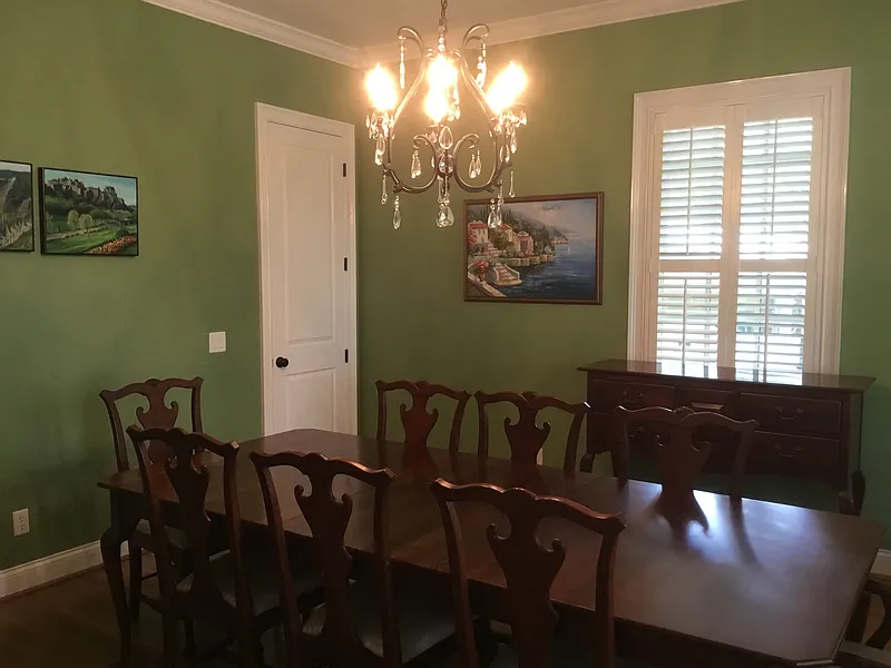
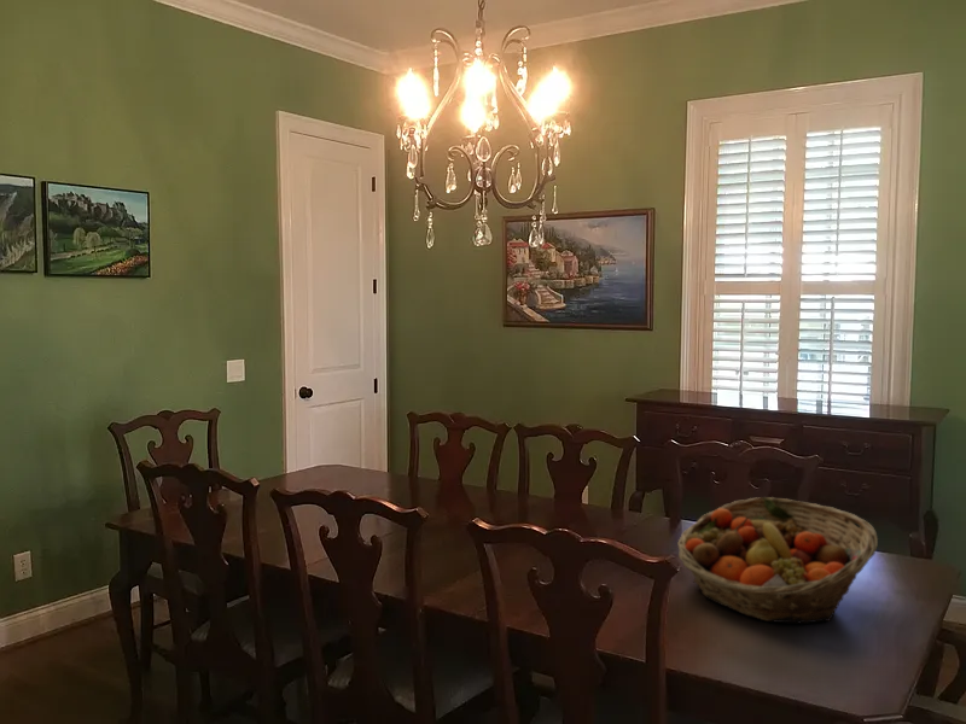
+ fruit basket [676,496,879,625]
